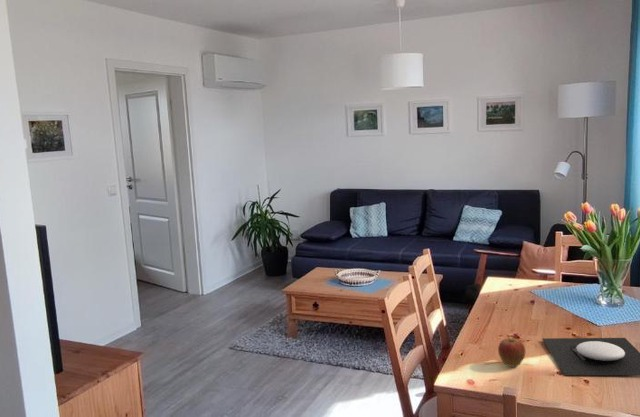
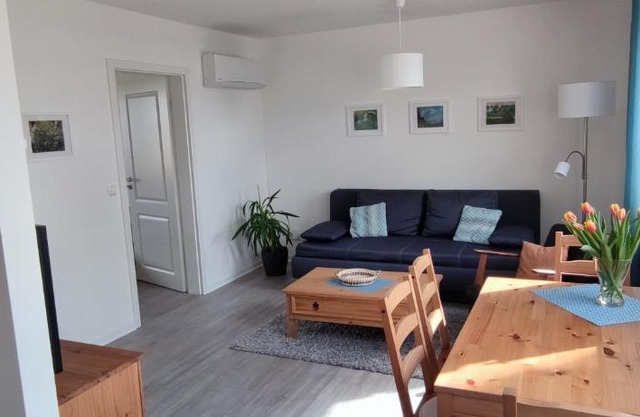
- apple [497,334,526,368]
- plate [541,337,640,376]
